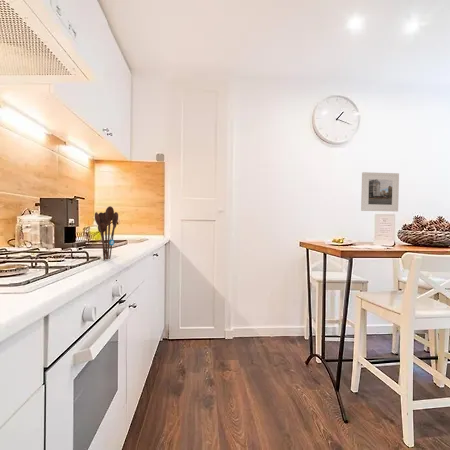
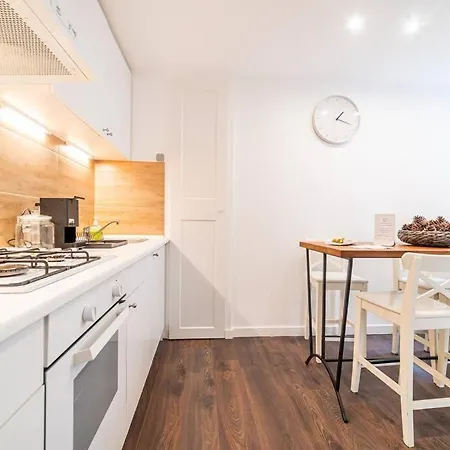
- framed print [360,171,400,212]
- utensil holder [94,205,119,261]
